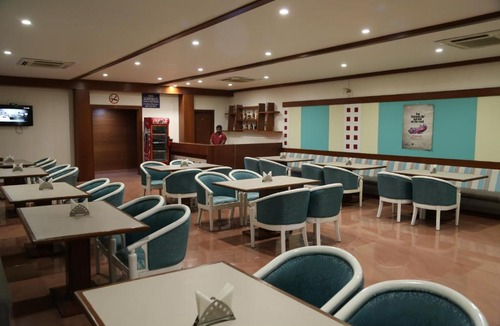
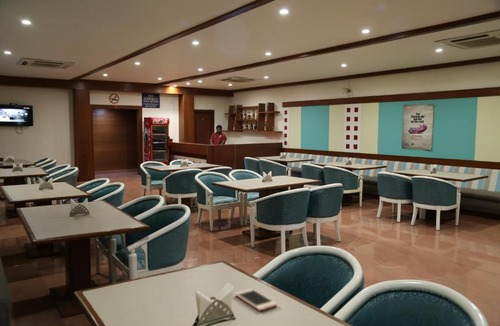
+ cell phone [234,288,278,312]
